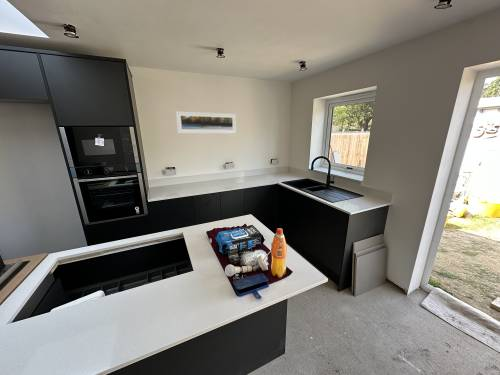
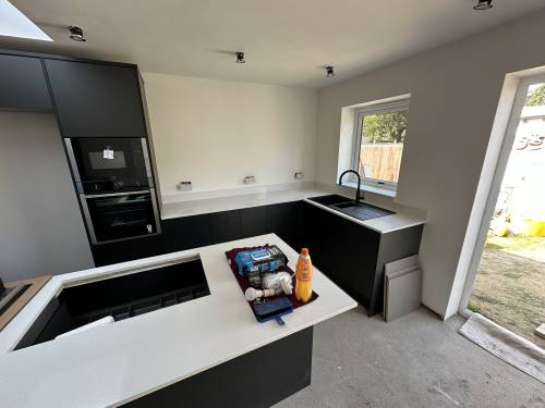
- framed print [175,110,237,135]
